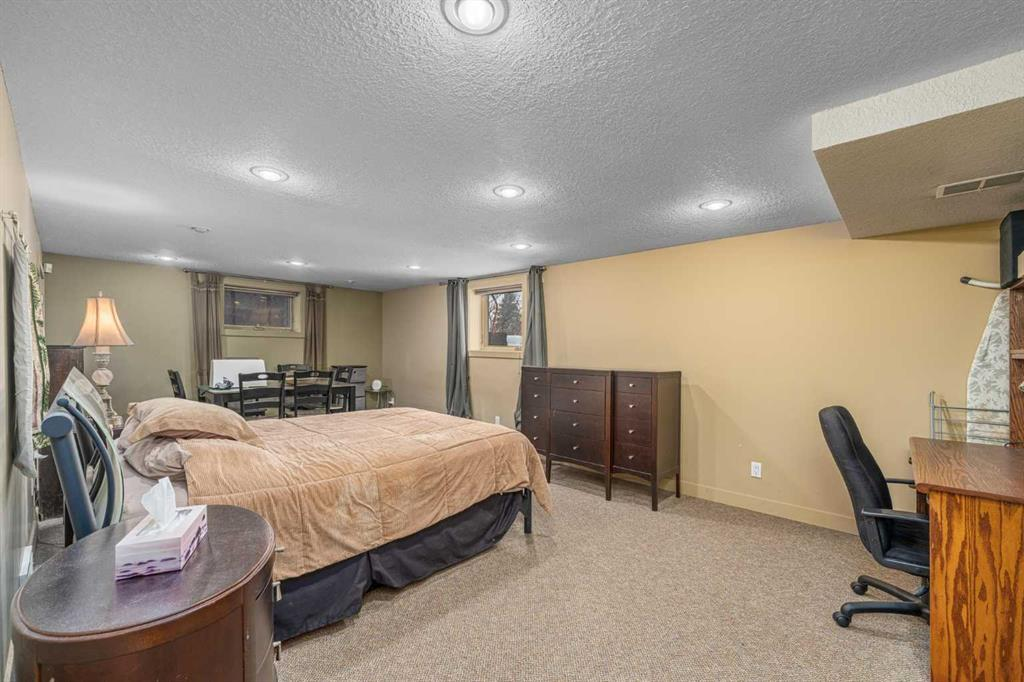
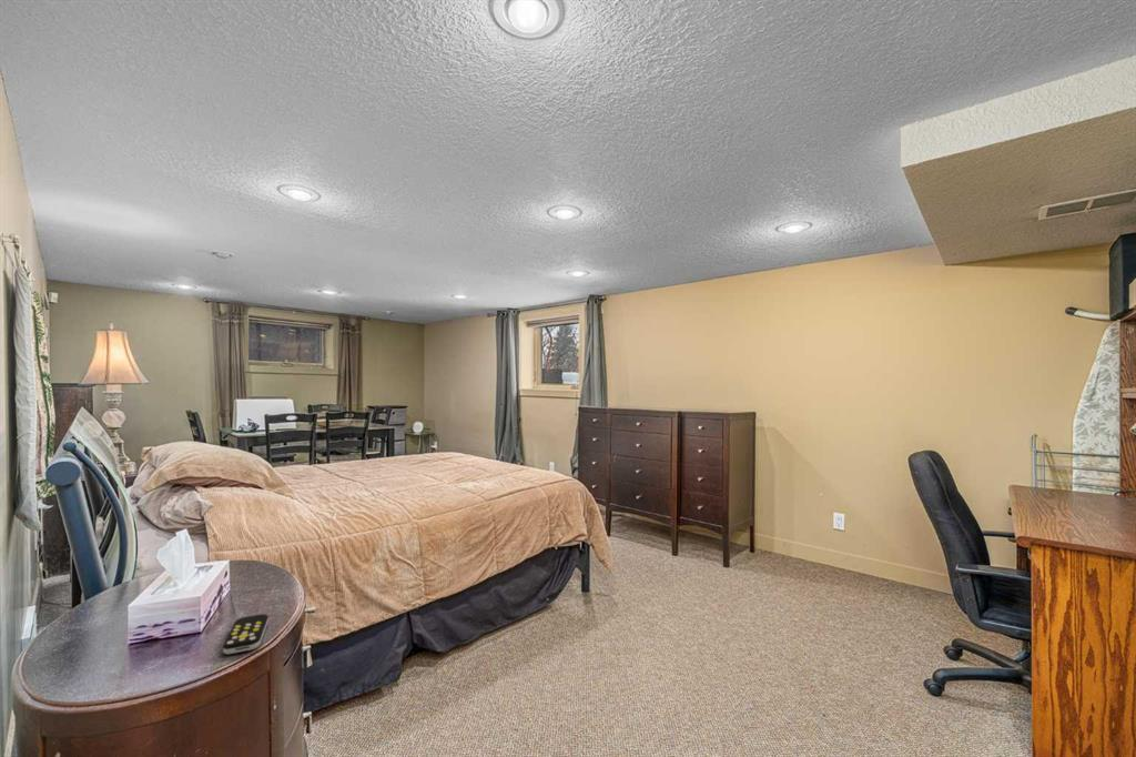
+ remote control [222,613,270,655]
